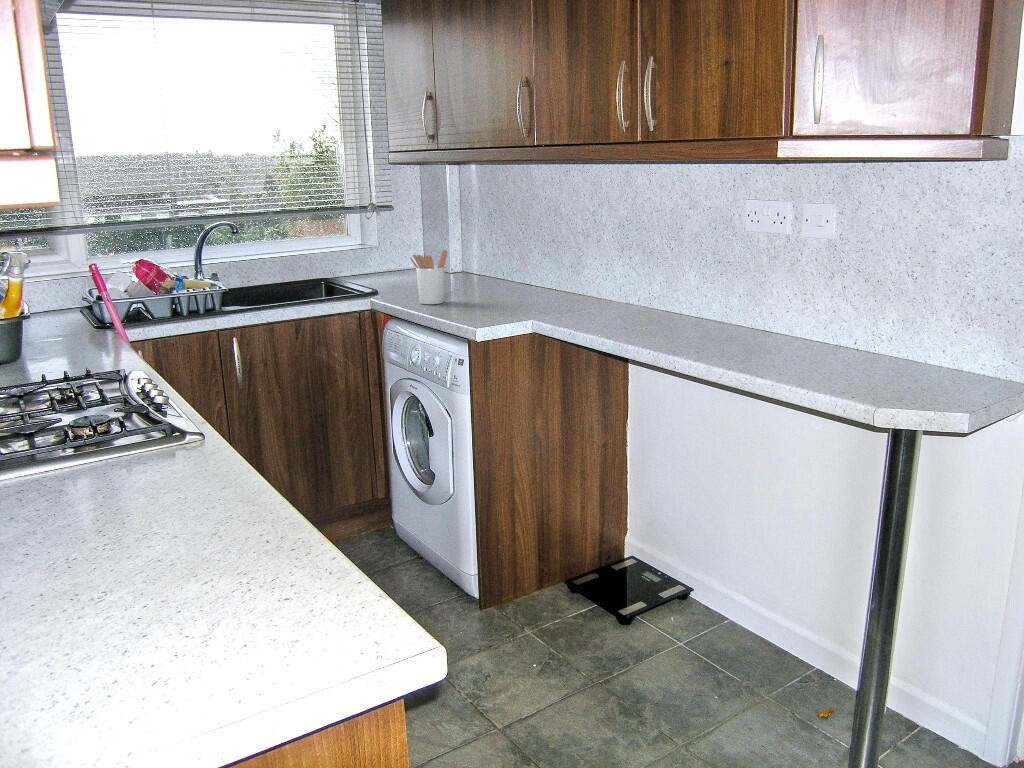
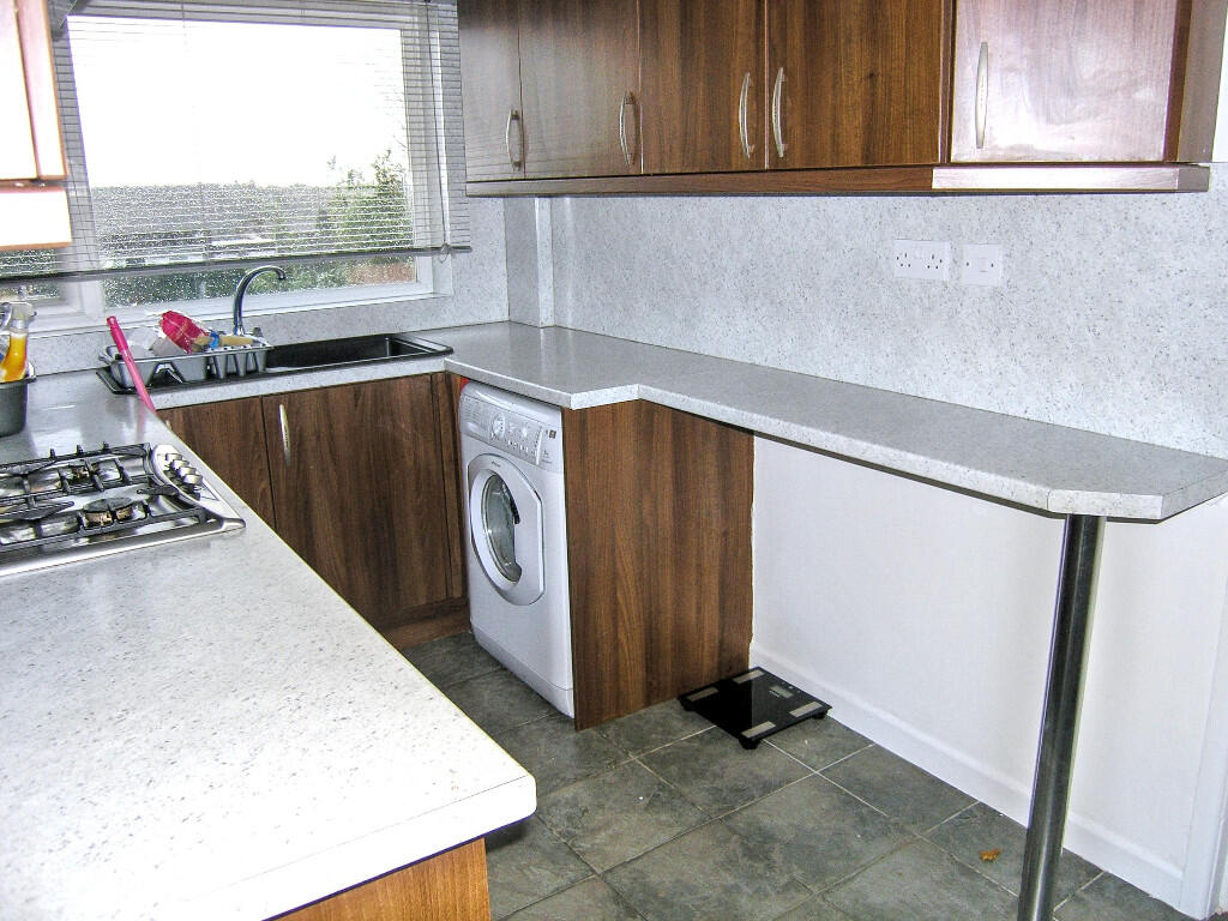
- utensil holder [409,249,449,305]
